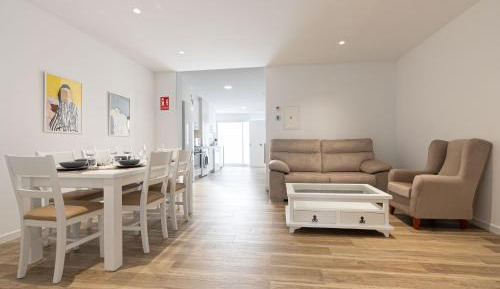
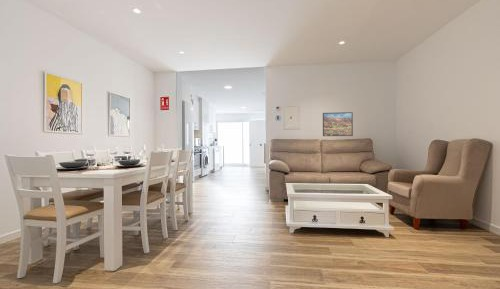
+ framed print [322,111,354,137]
